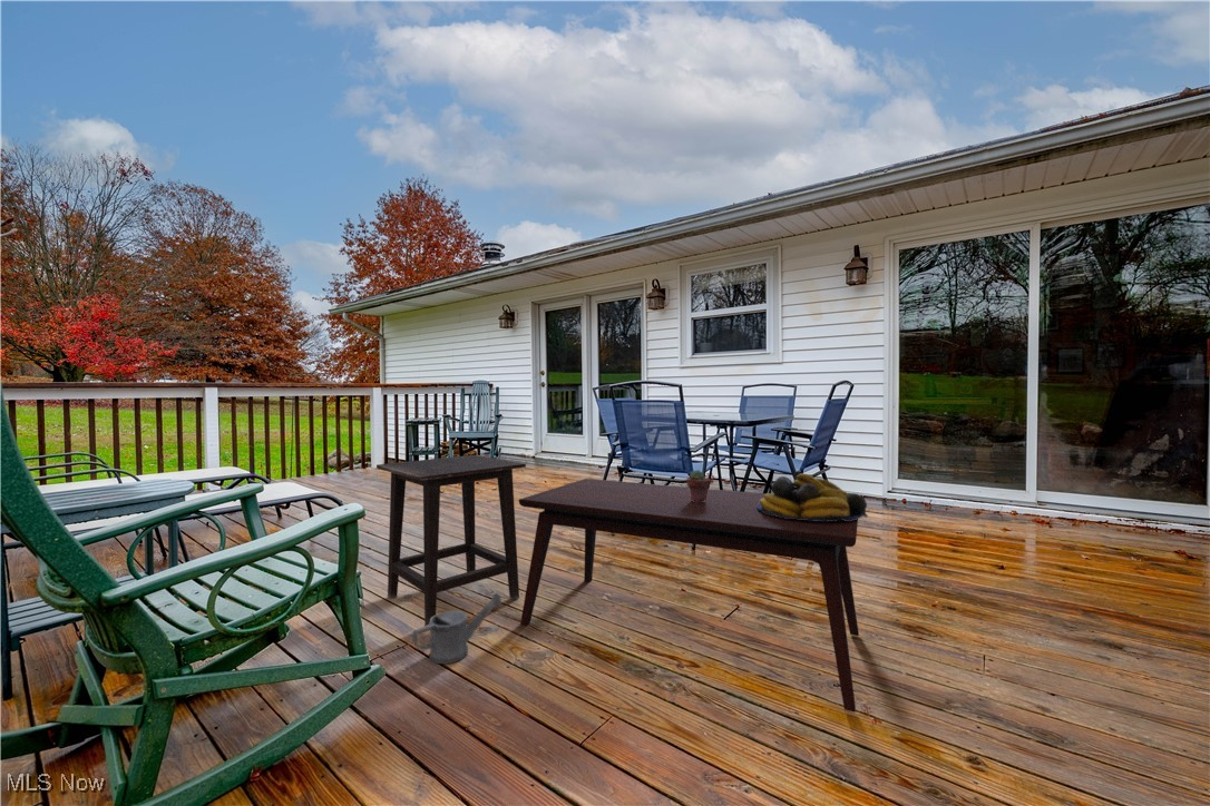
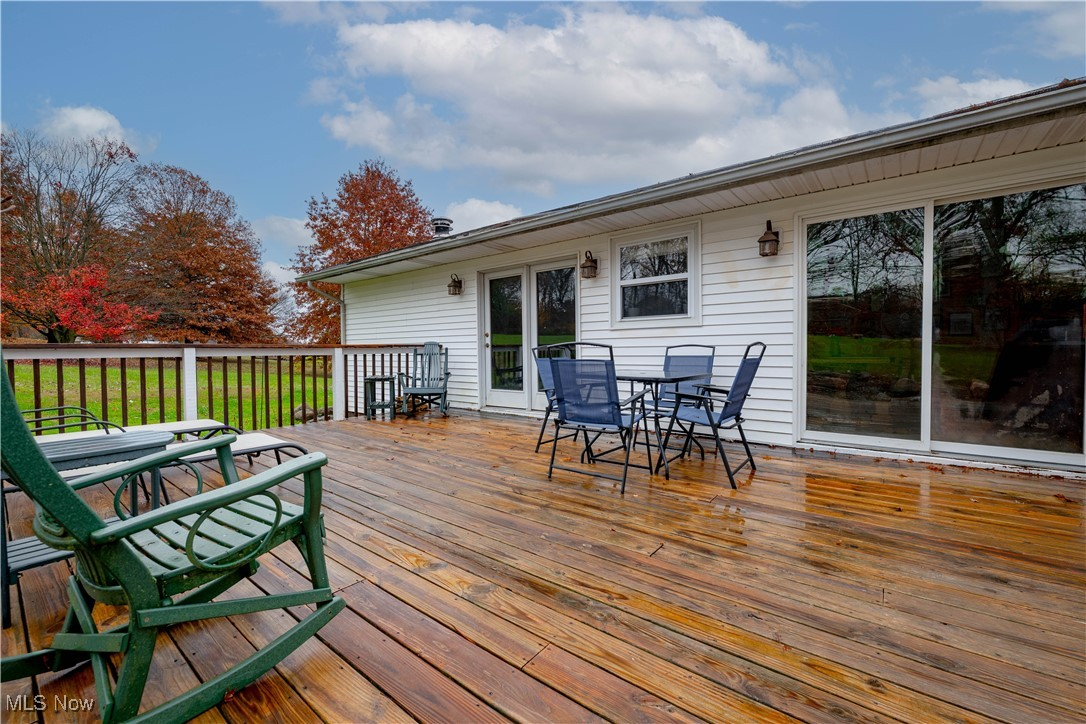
- side table [375,454,527,627]
- coffee table [518,478,860,714]
- watering can [411,592,502,665]
- potted succulent [685,469,711,502]
- fruit bowl [757,472,869,521]
